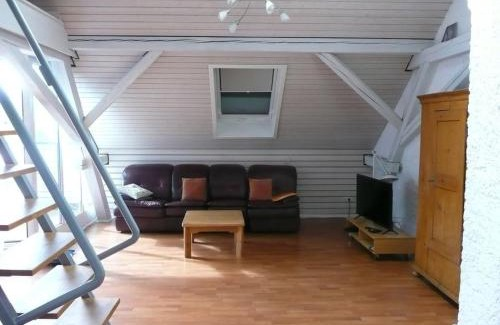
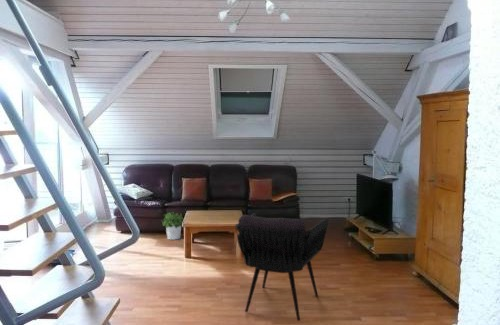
+ potted plant [161,211,184,241]
+ armchair [234,212,330,322]
